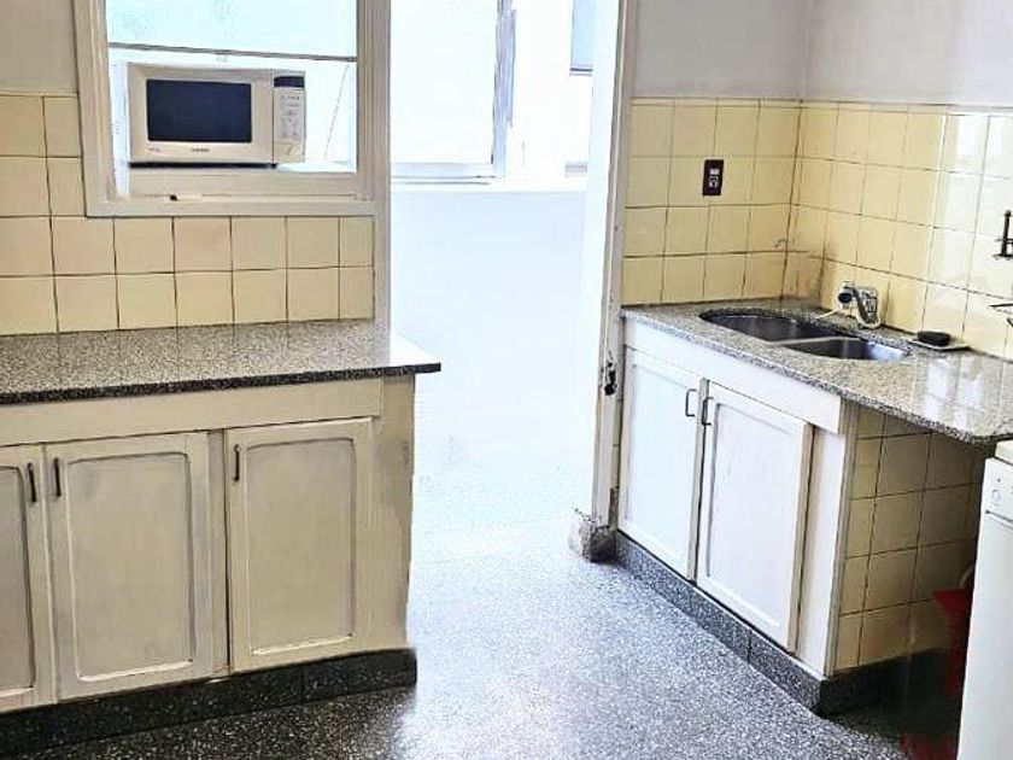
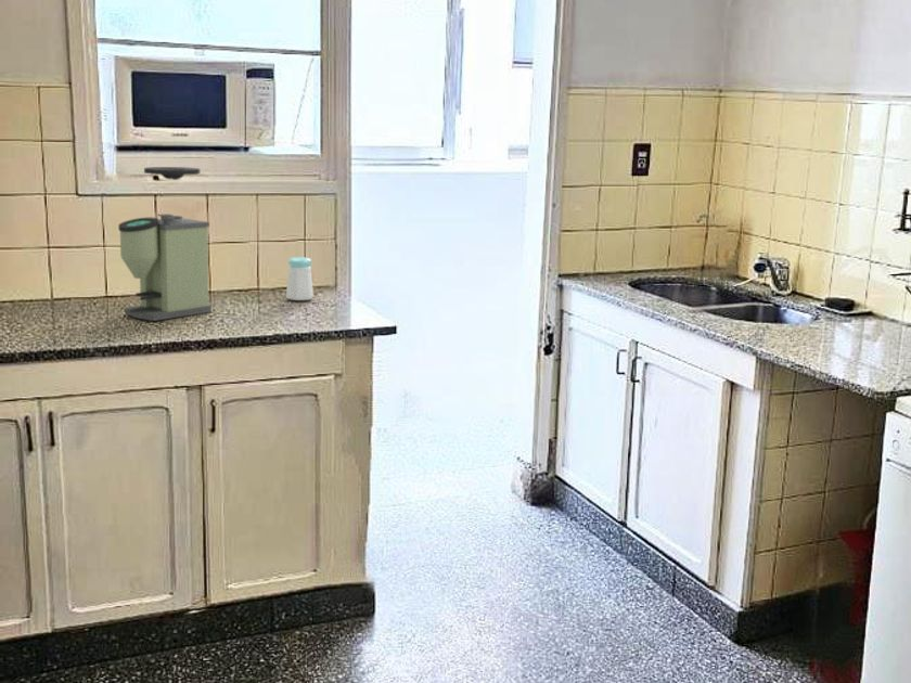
+ coffee grinder [117,166,213,322]
+ salt shaker [285,256,315,301]
